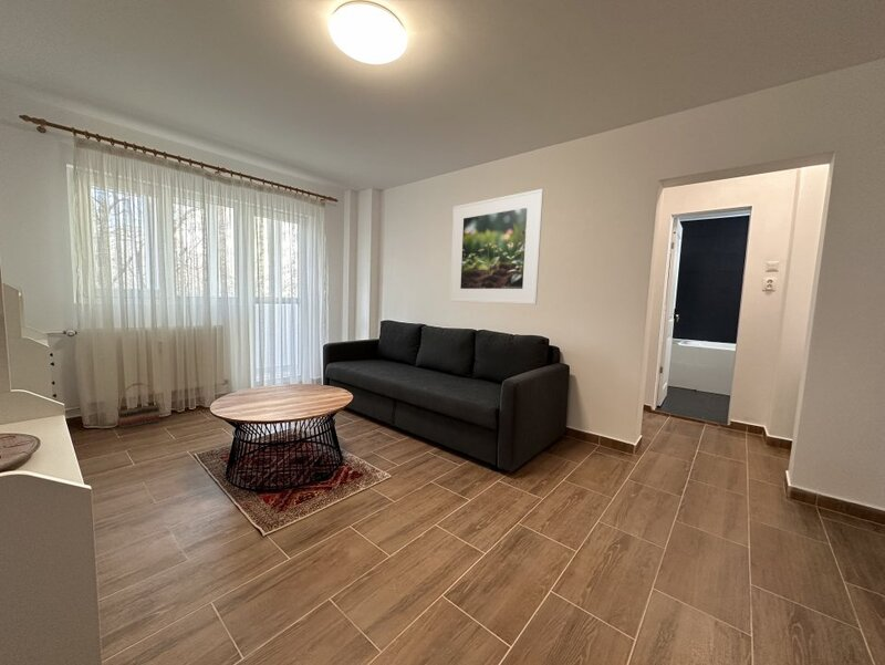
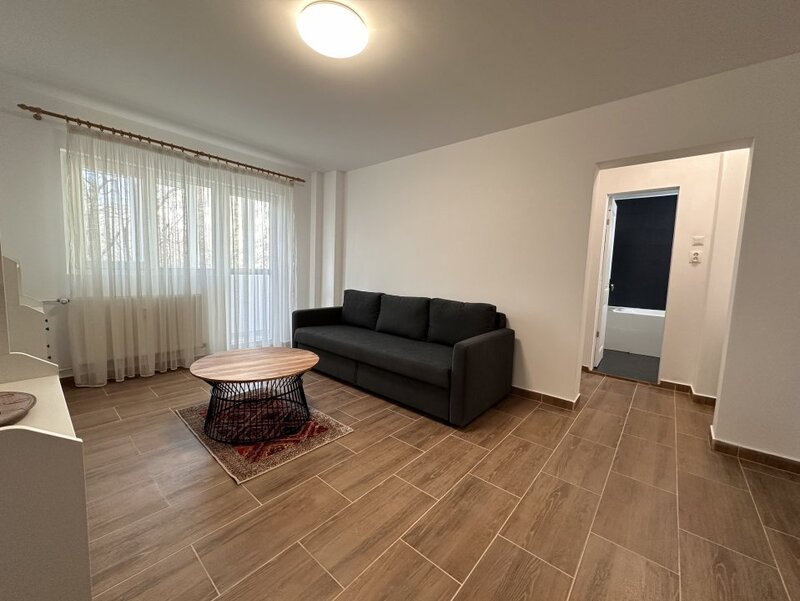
- basket [116,382,160,429]
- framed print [448,188,544,305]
